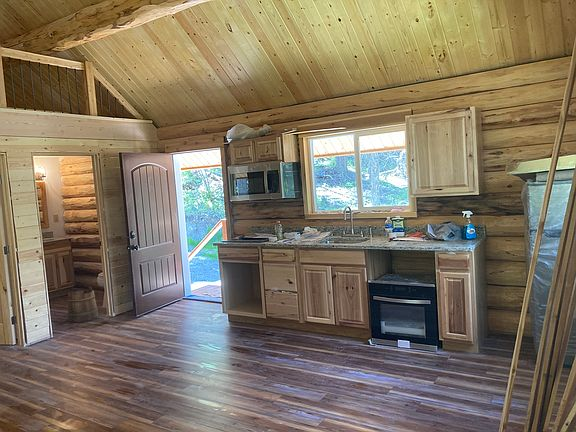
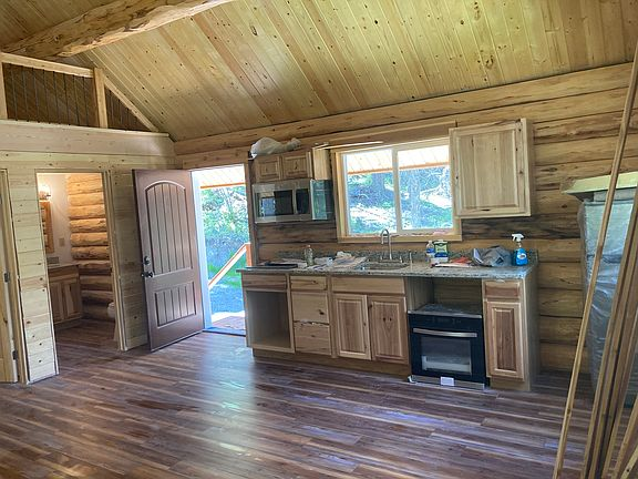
- bucket [67,286,99,323]
